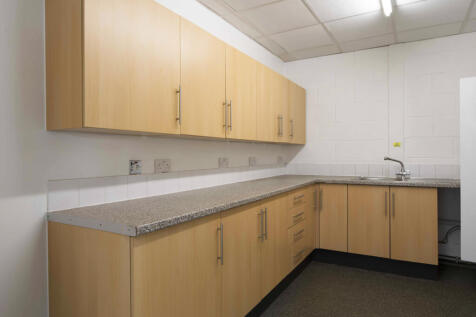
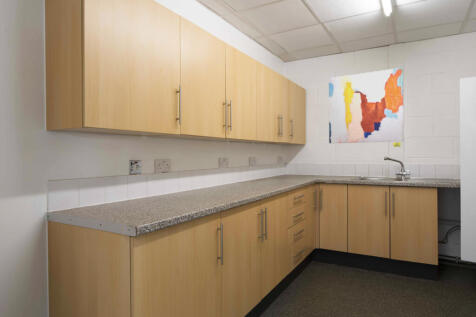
+ wall art [328,67,404,144]
